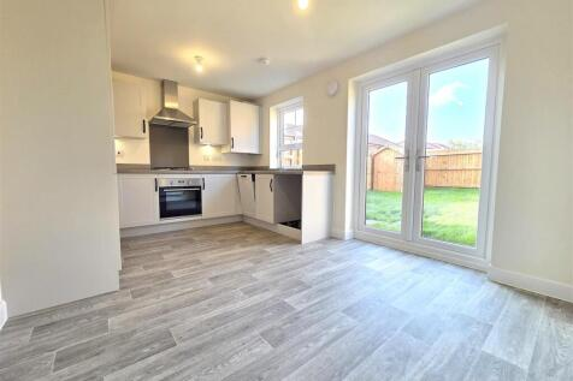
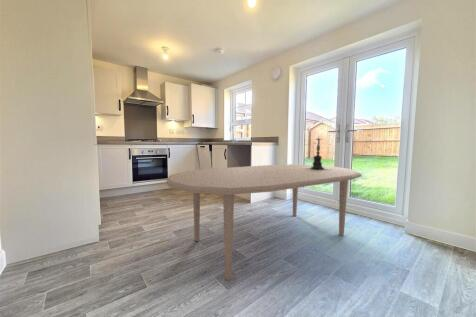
+ dining table [165,163,363,281]
+ candle holder [306,137,329,171]
